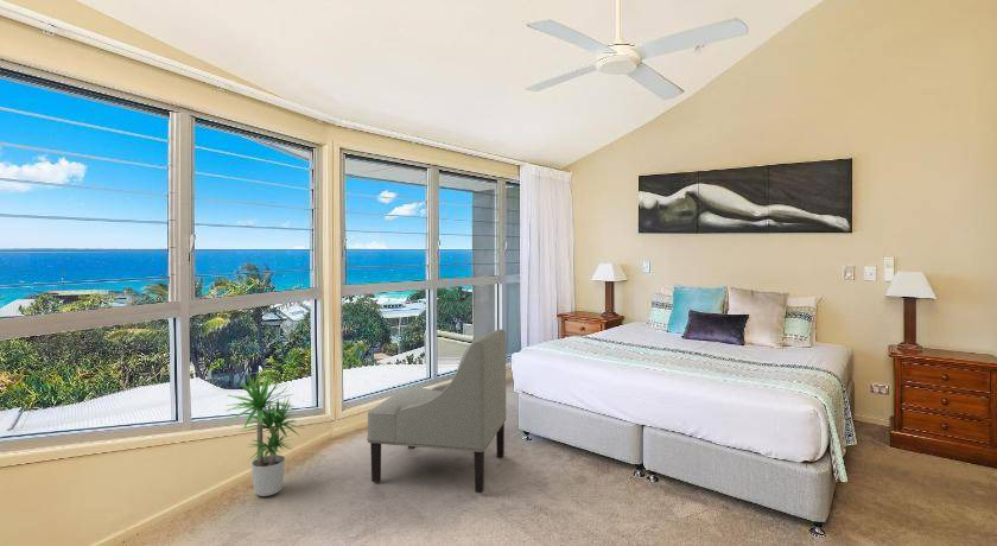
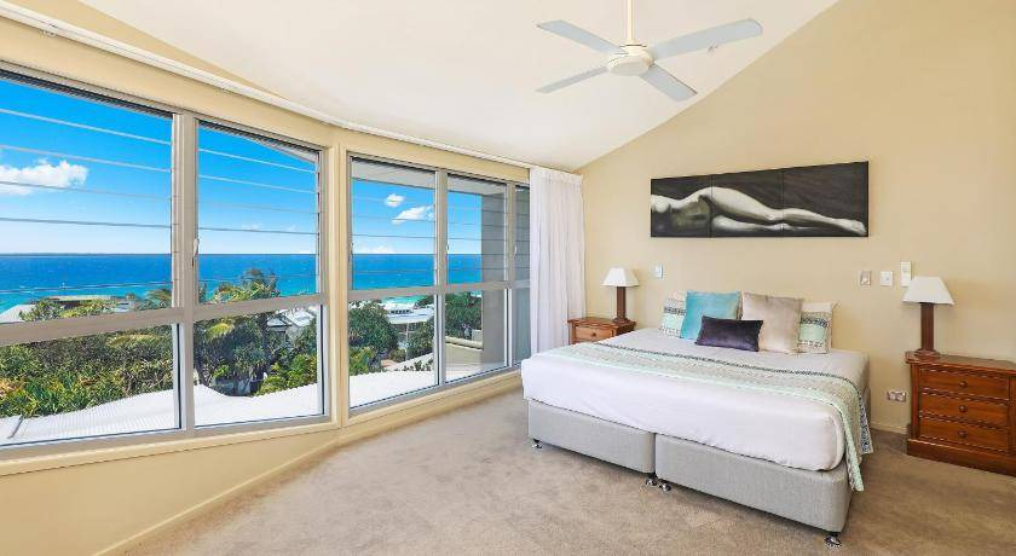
- chair [366,329,507,494]
- potted plant [223,370,306,497]
